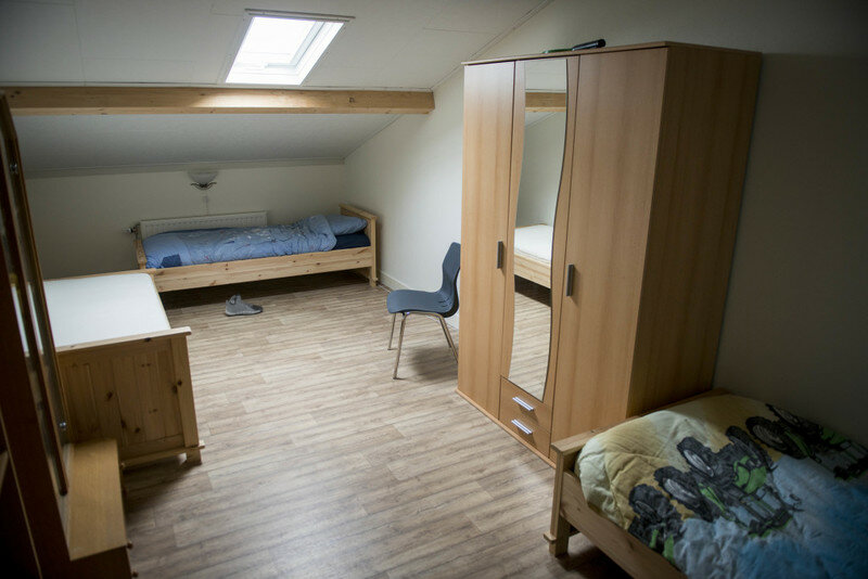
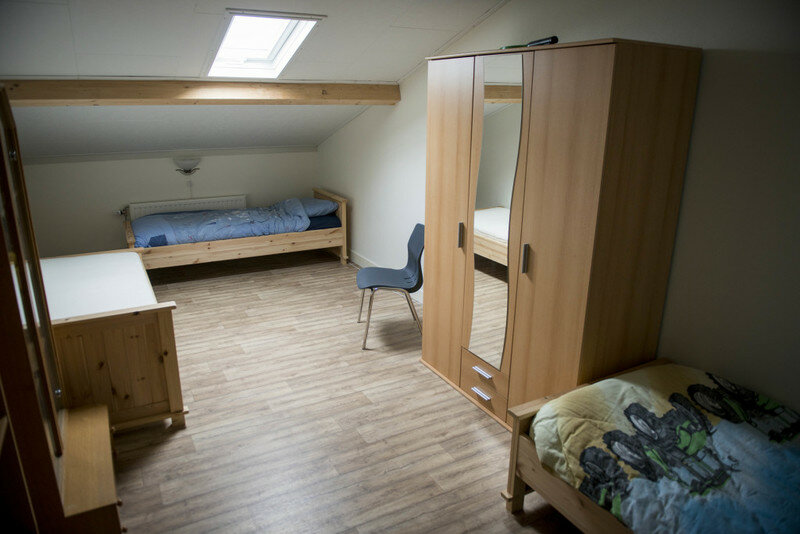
- sneaker [225,293,264,317]
